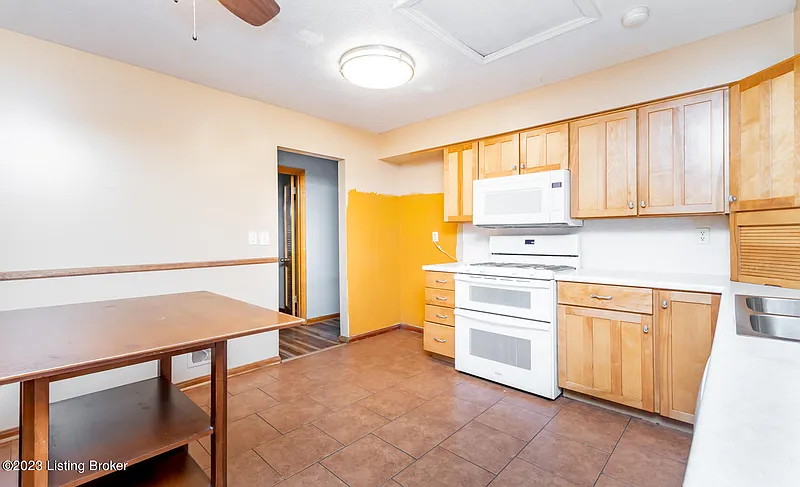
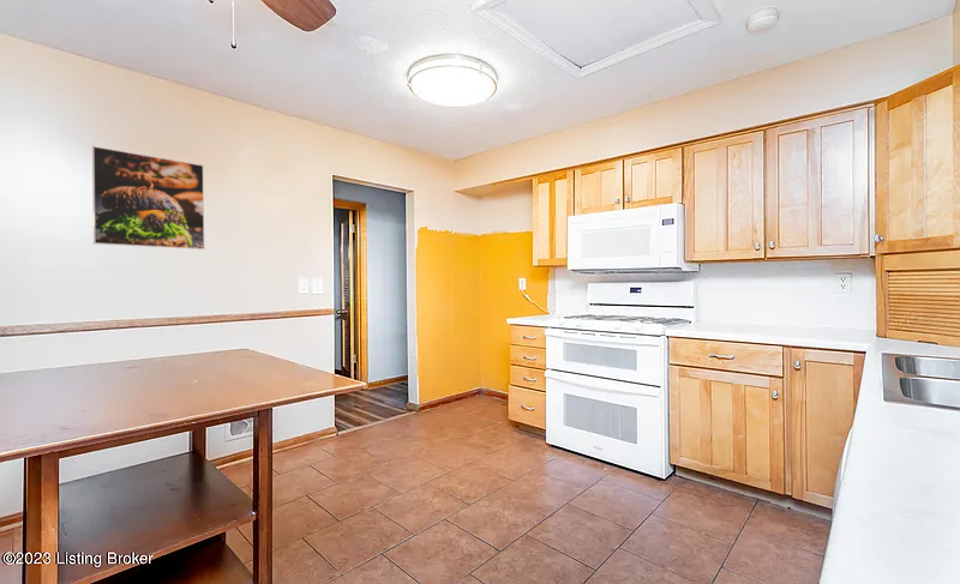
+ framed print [91,145,205,251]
